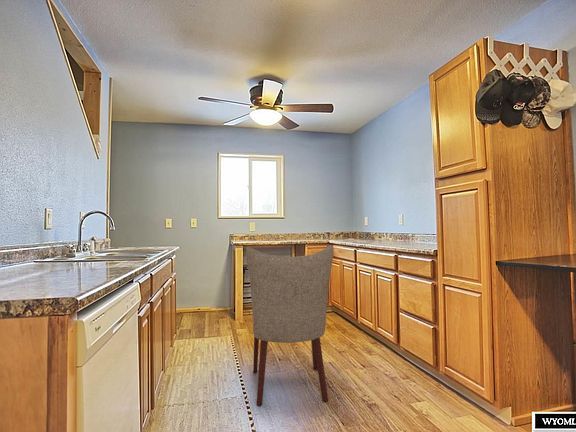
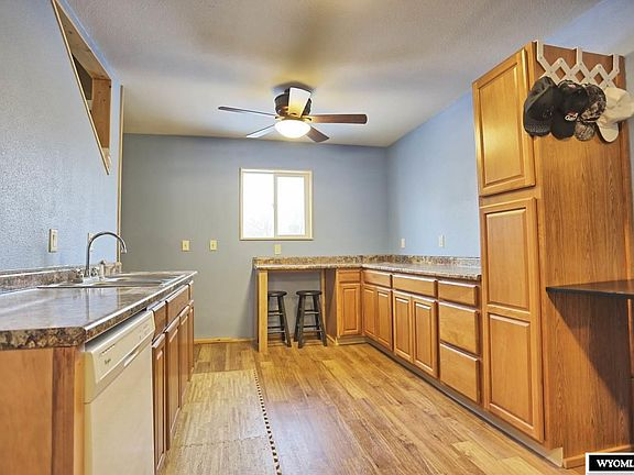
- chair [245,244,335,407]
